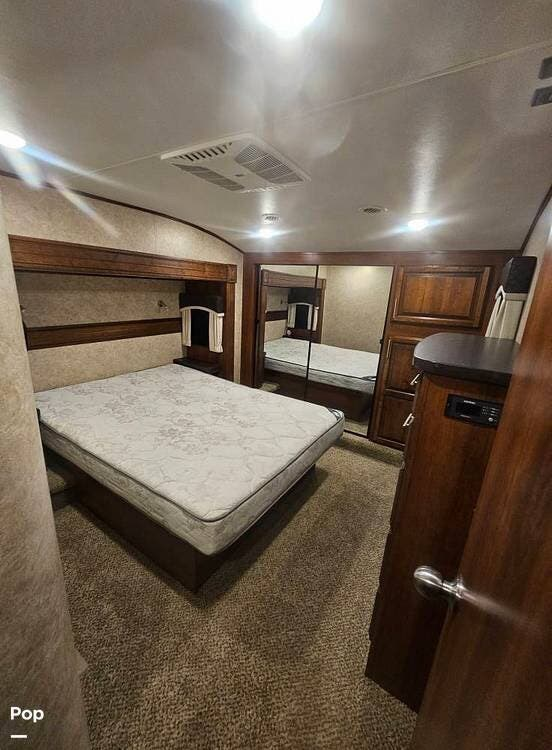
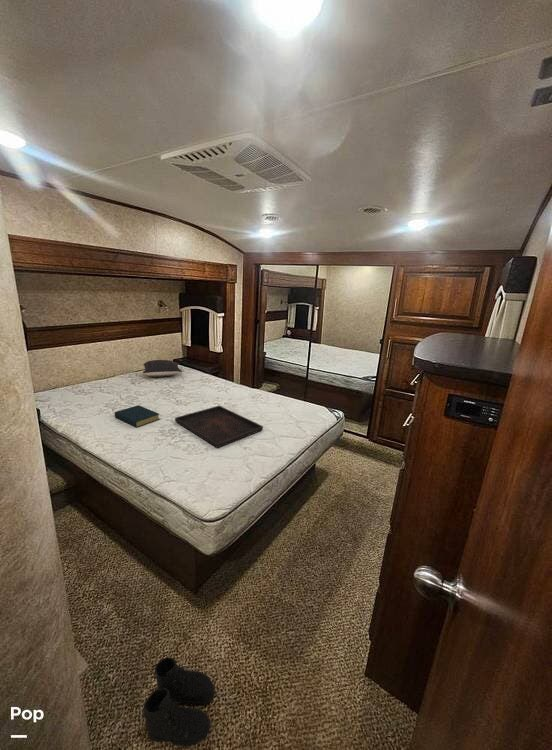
+ boots [141,657,216,748]
+ pillow [142,359,183,378]
+ hardback book [114,404,160,428]
+ serving tray [174,405,264,449]
